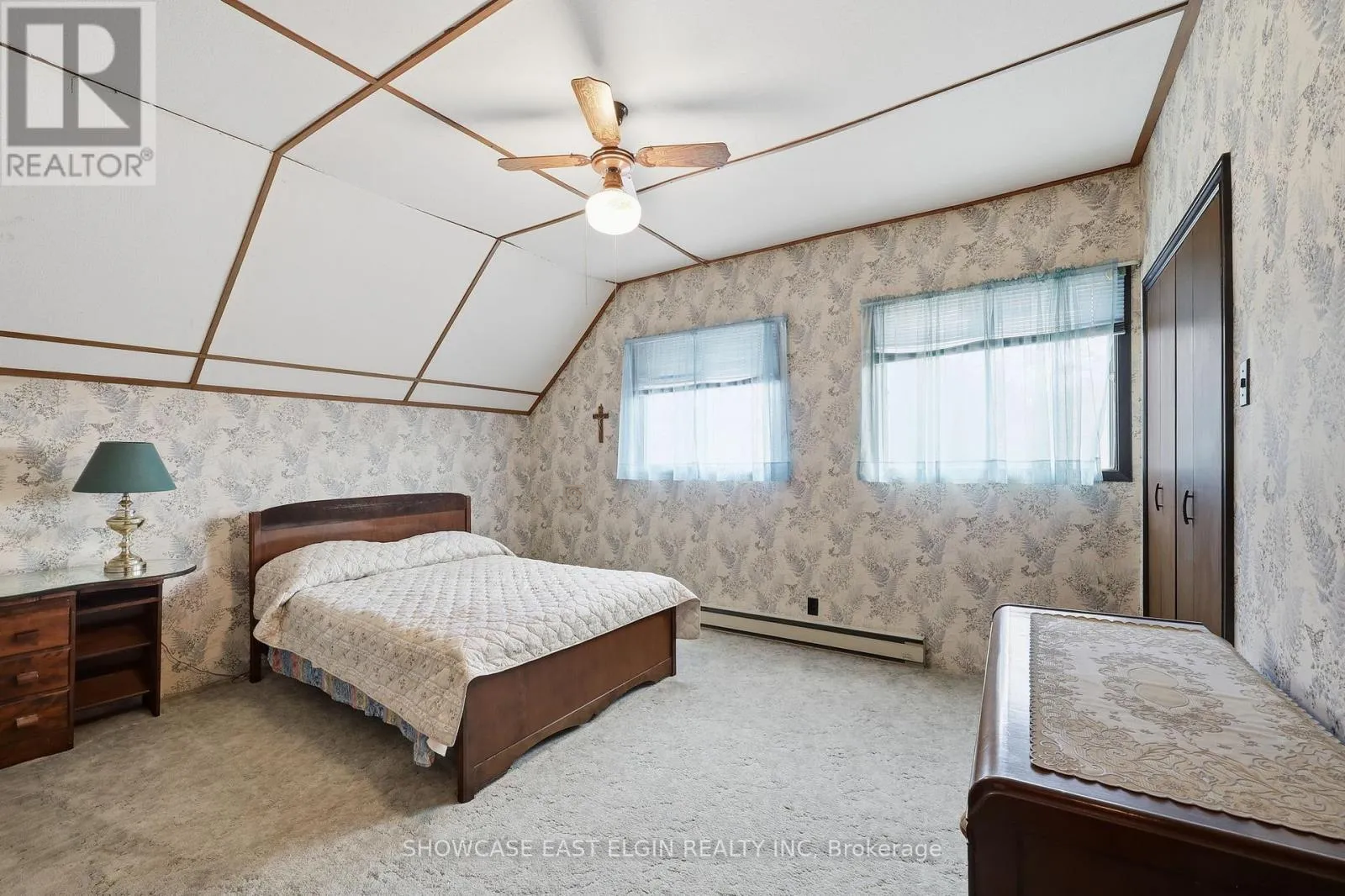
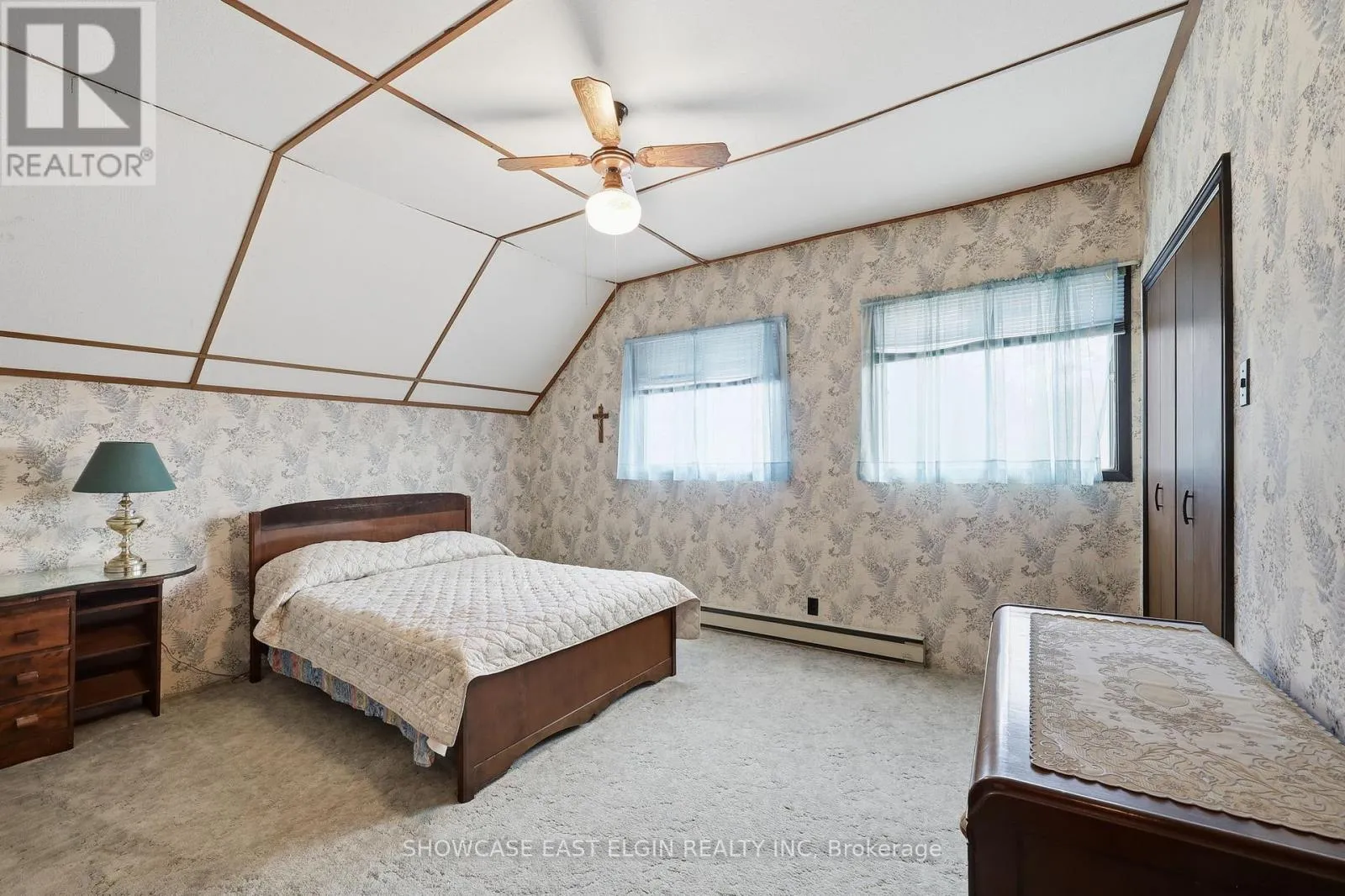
- wall ornament [562,483,586,514]
